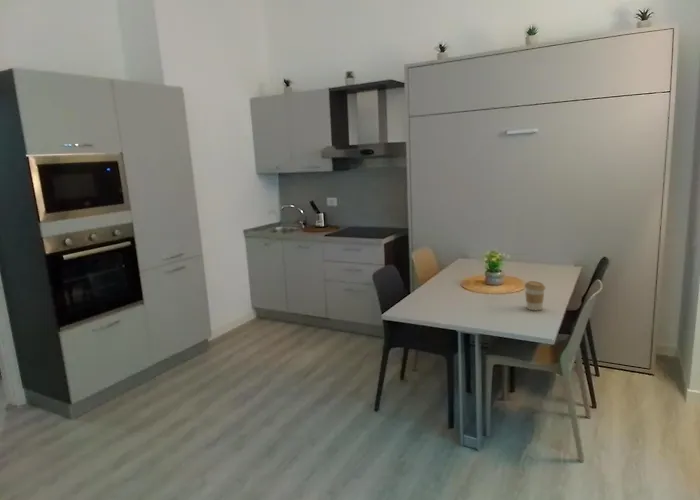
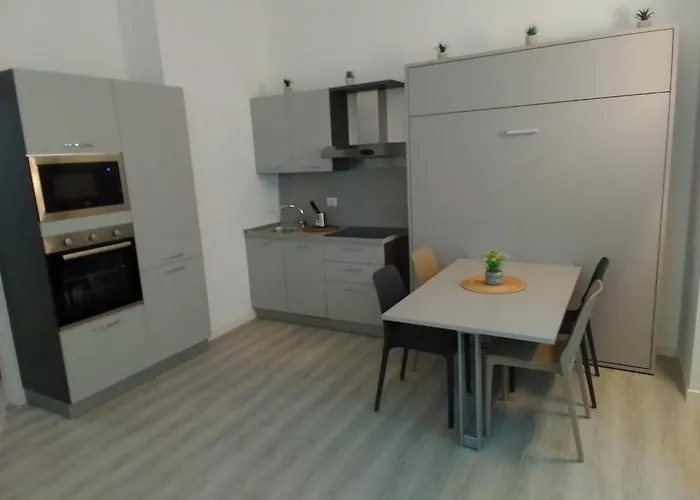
- coffee cup [524,280,546,311]
